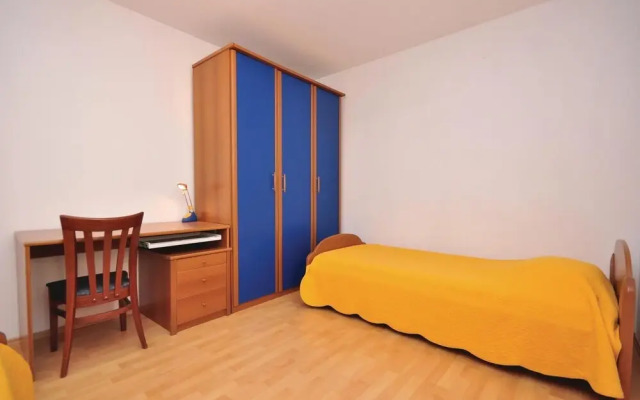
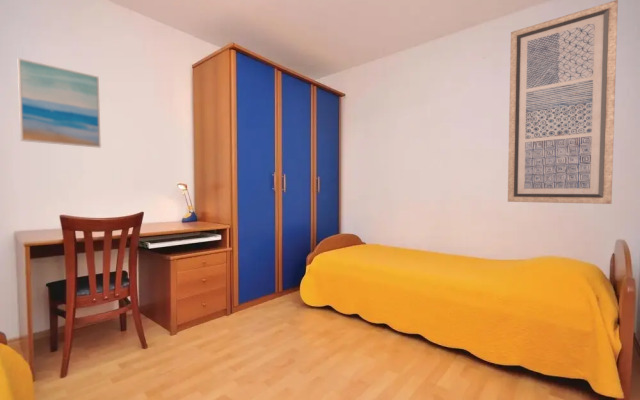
+ wall art [507,0,619,205]
+ wall art [17,57,102,149]
